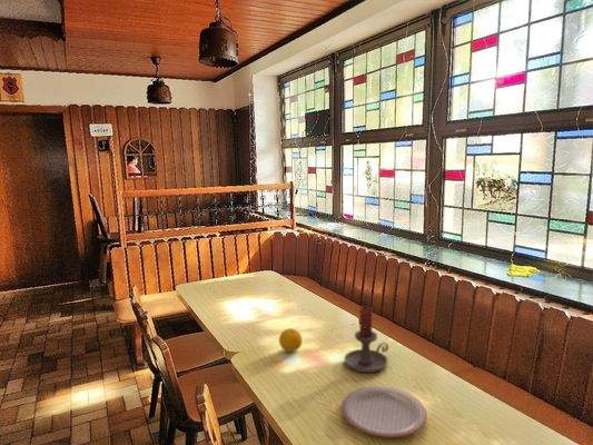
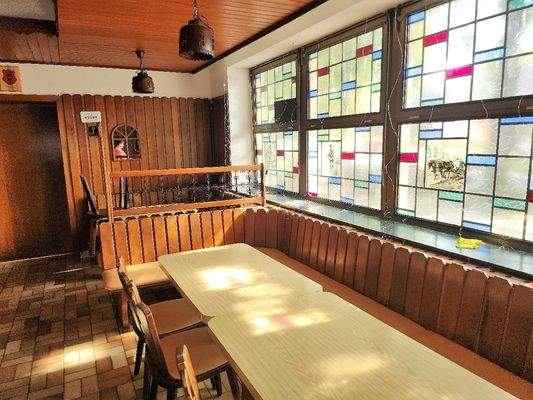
- plate [340,385,428,438]
- candle holder [344,305,389,374]
- fruit [278,327,304,353]
